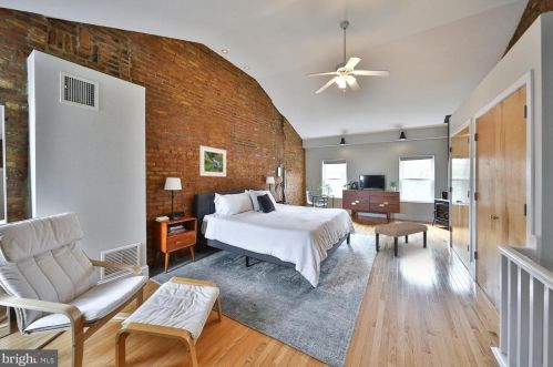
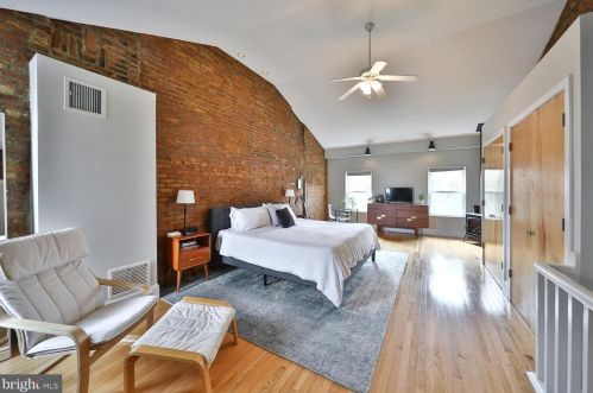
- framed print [198,144,227,177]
- bench [373,221,429,258]
